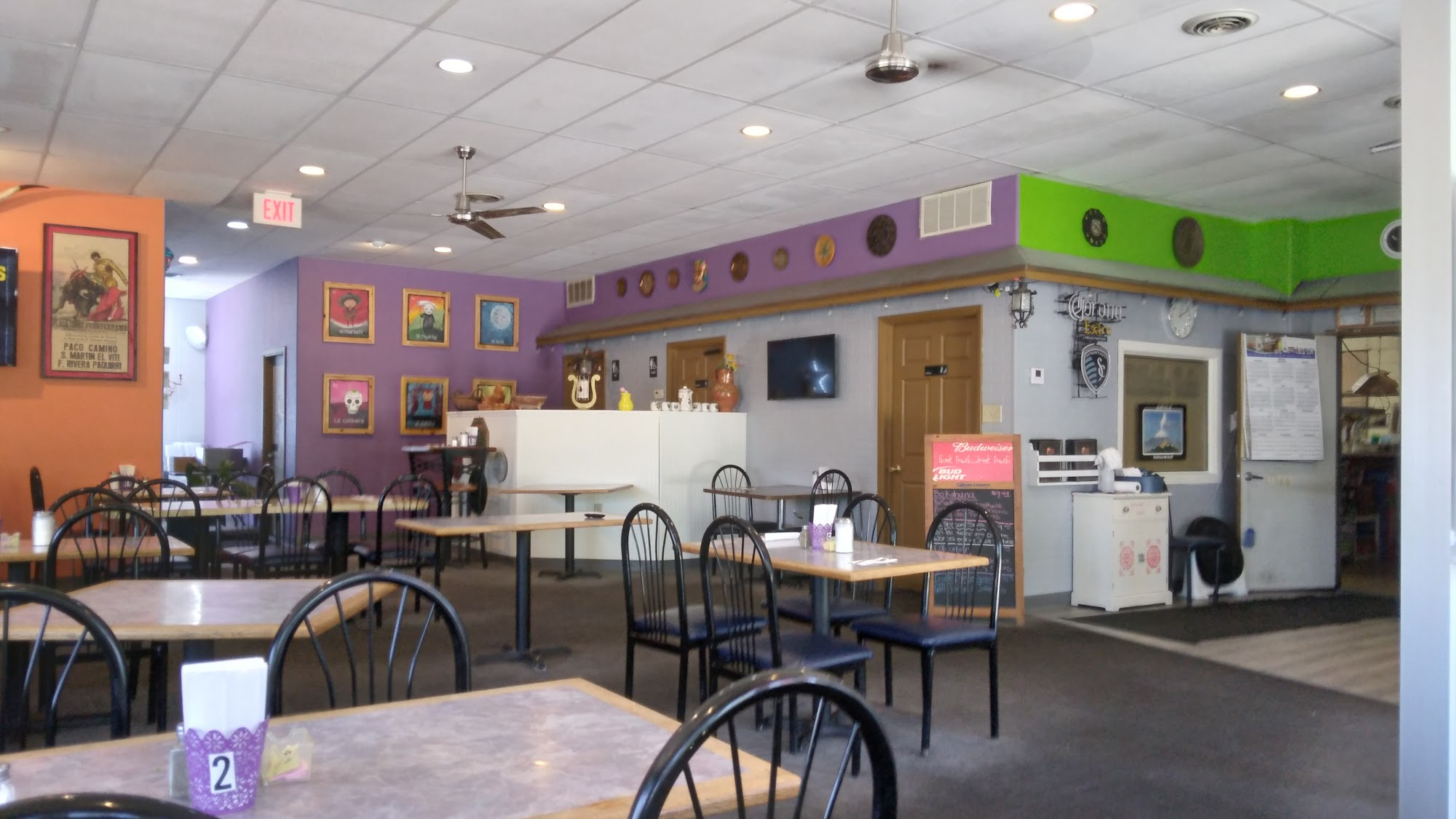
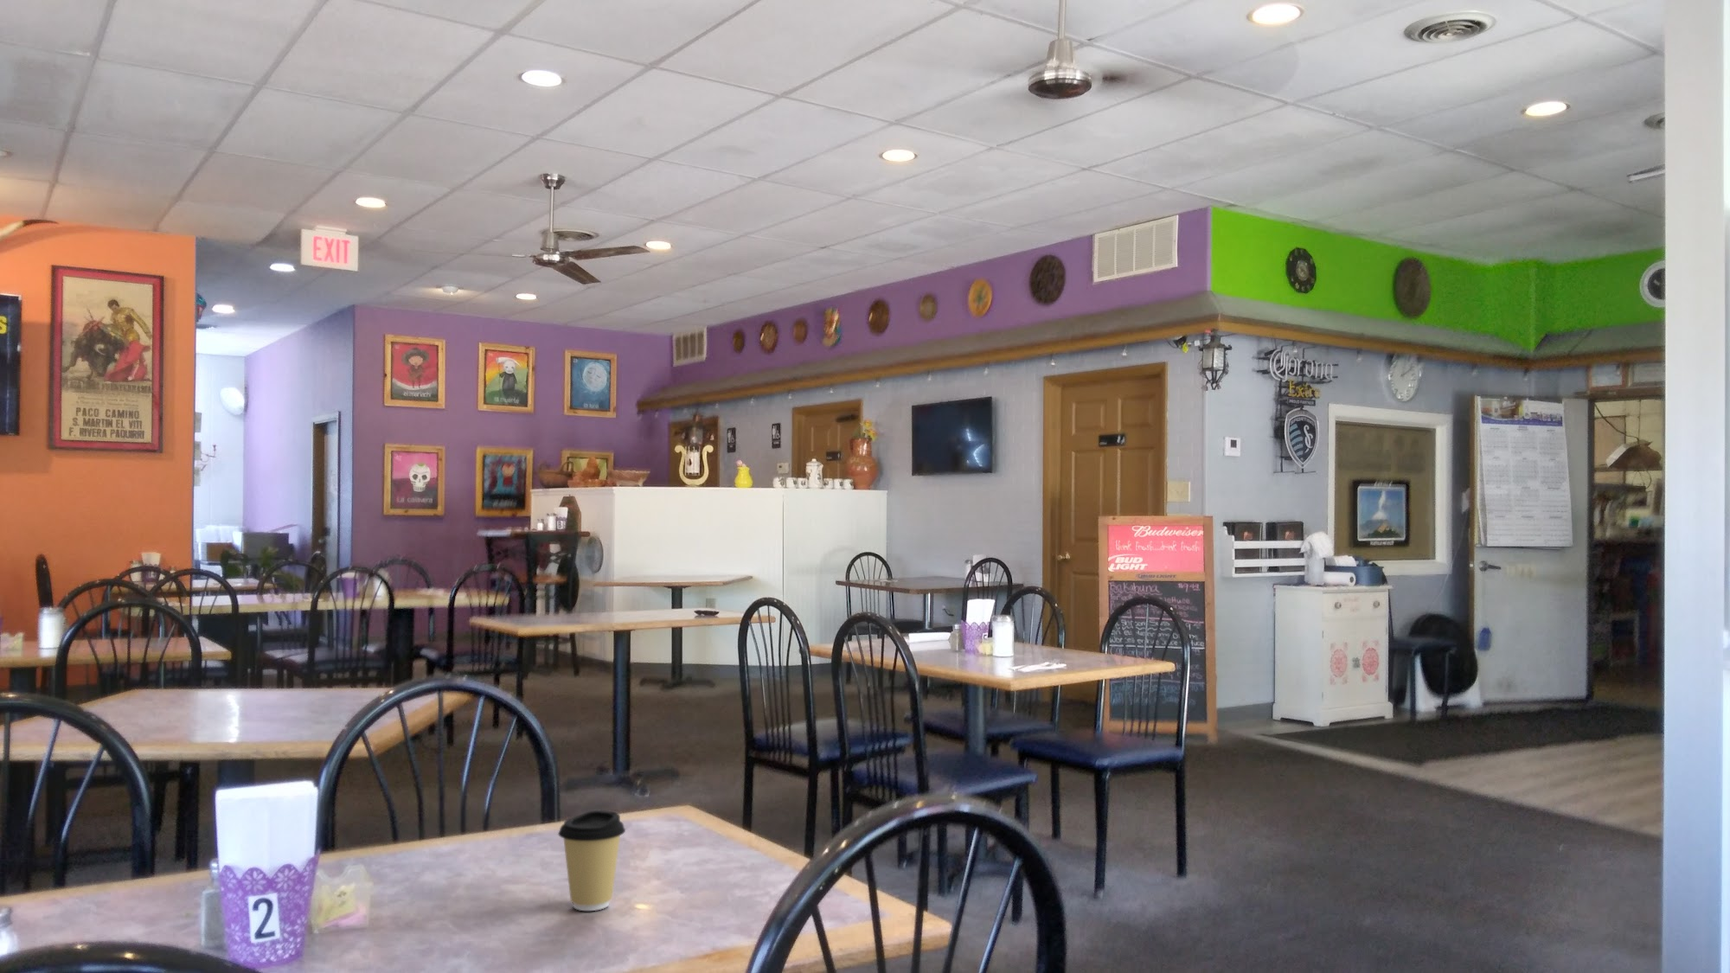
+ coffee cup [557,809,626,911]
